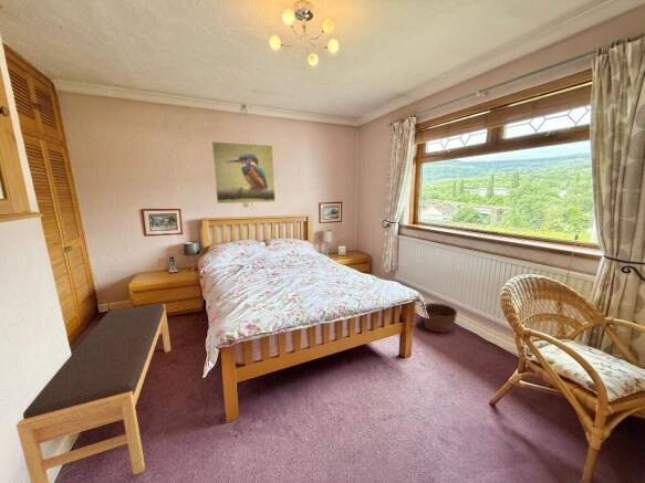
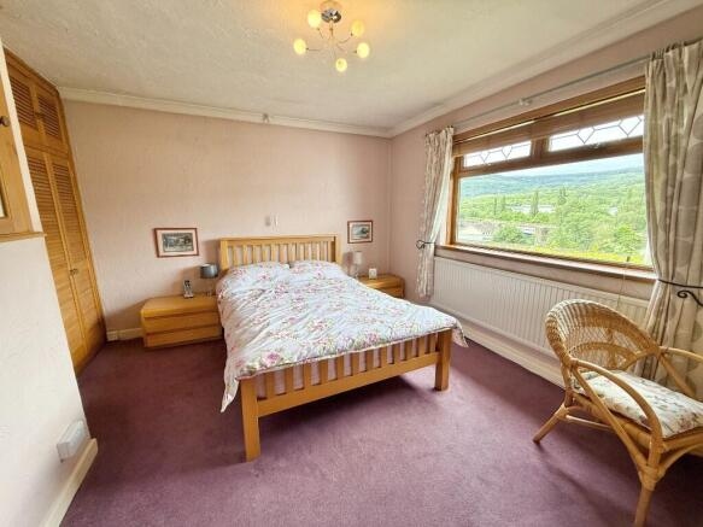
- bench [15,302,171,483]
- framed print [210,140,277,204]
- basket [422,302,458,334]
